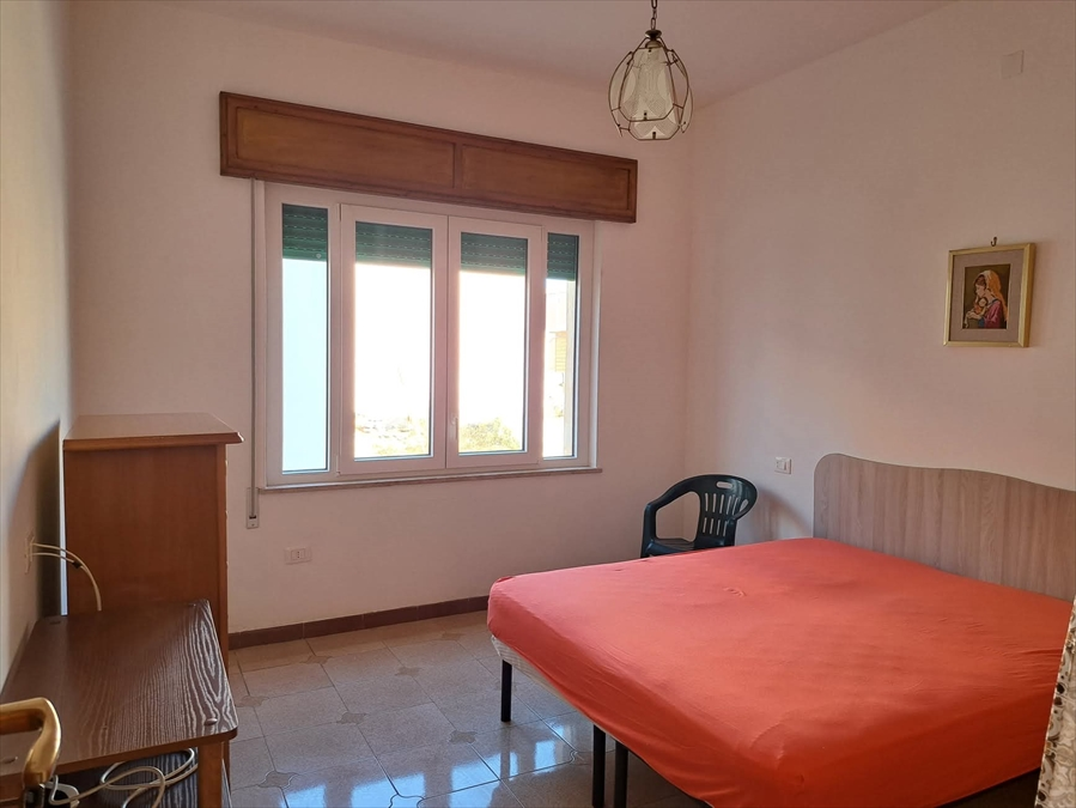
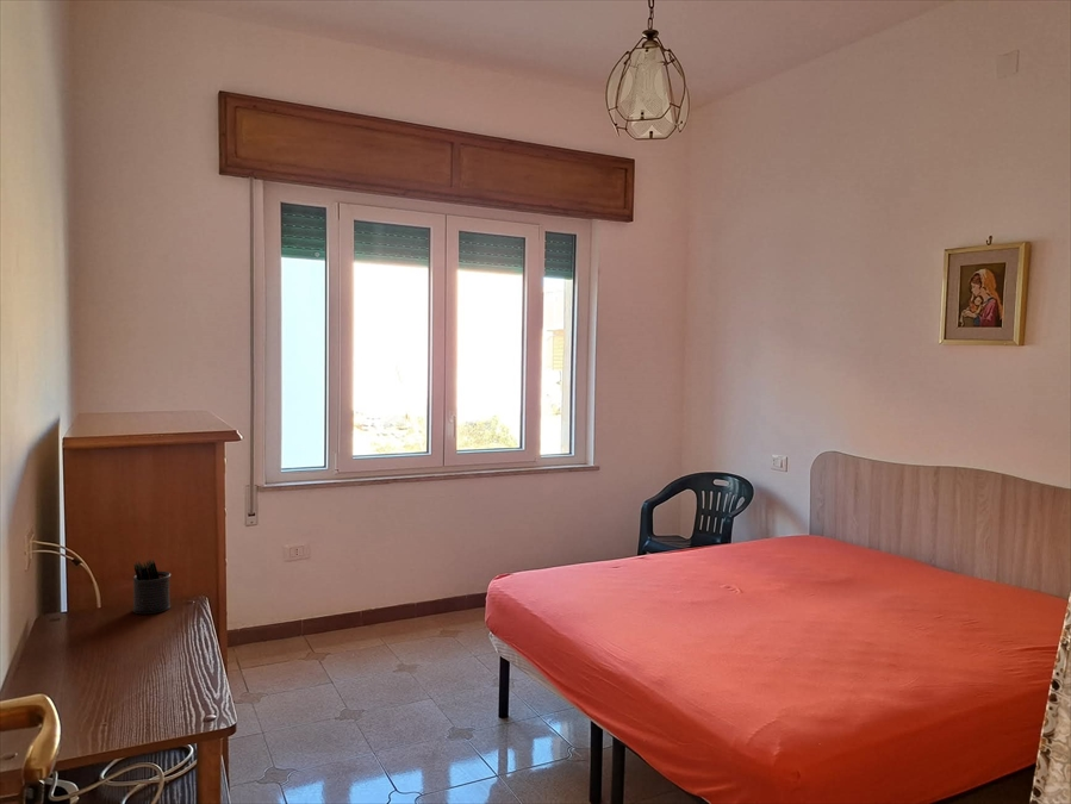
+ pen holder [131,559,172,615]
